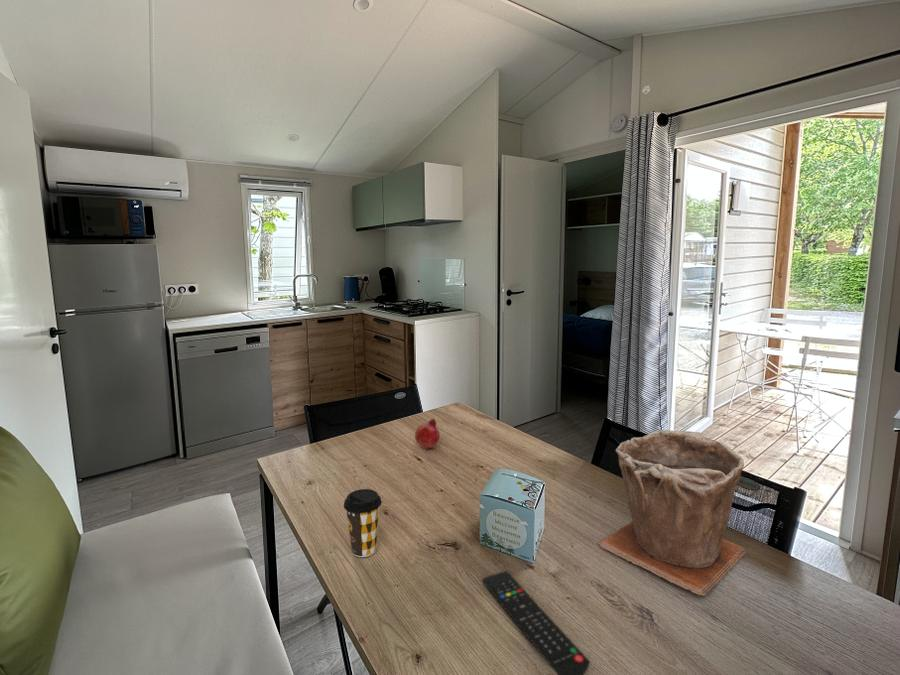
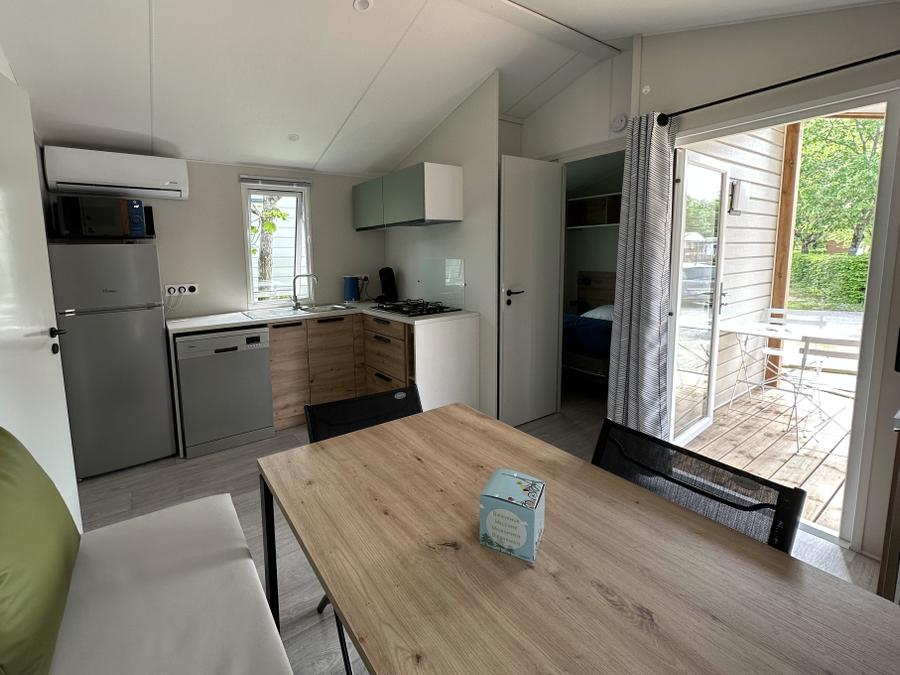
- plant pot [598,429,747,597]
- coffee cup [343,488,382,558]
- remote control [482,570,591,675]
- fruit [414,417,441,449]
